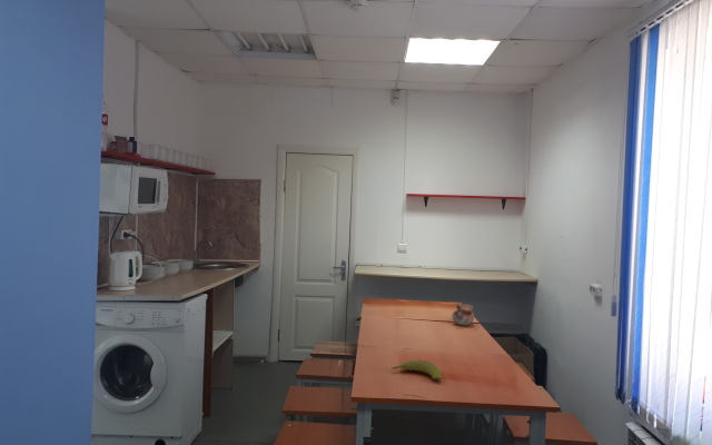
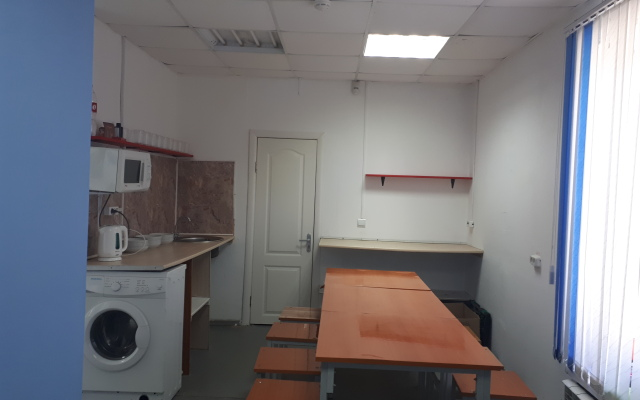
- ceramic bowl [451,303,475,327]
- fruit [389,359,443,382]
